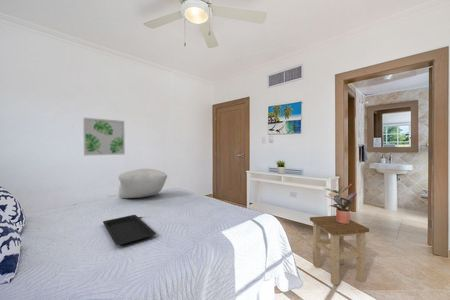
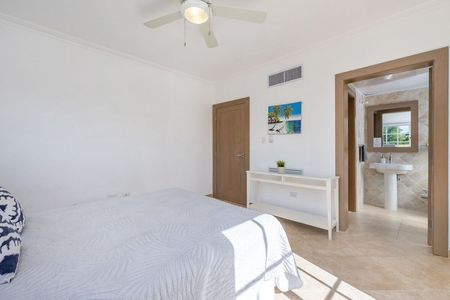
- pillow [117,168,168,199]
- potted plant [323,183,358,224]
- wall art [82,117,126,157]
- serving tray [102,214,157,246]
- stool [309,215,370,286]
